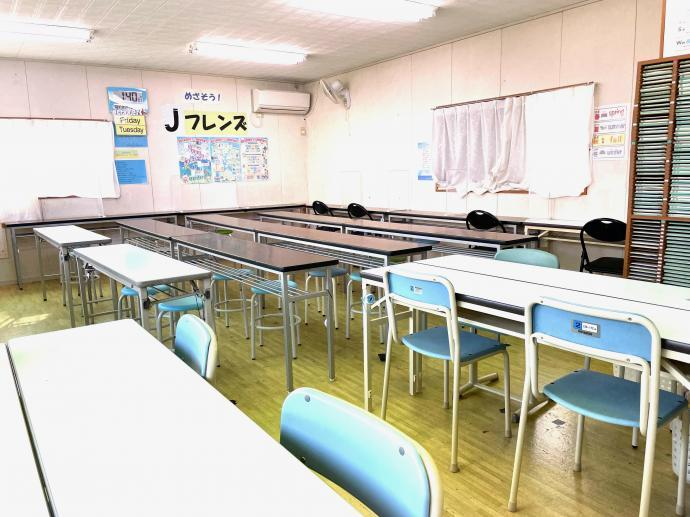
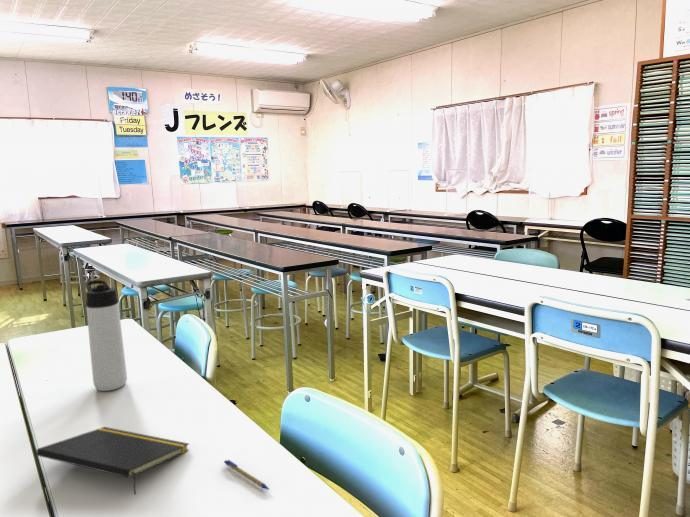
+ notepad [35,426,190,495]
+ thermos bottle [85,279,128,392]
+ pen [223,459,271,491]
